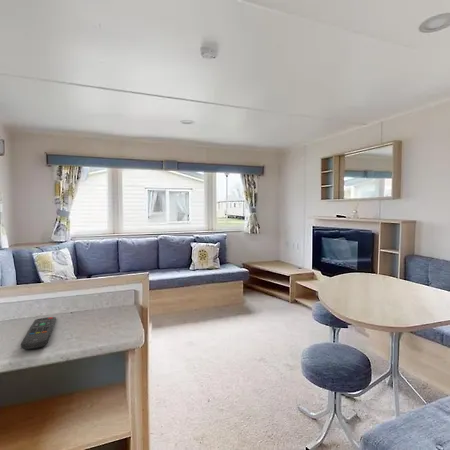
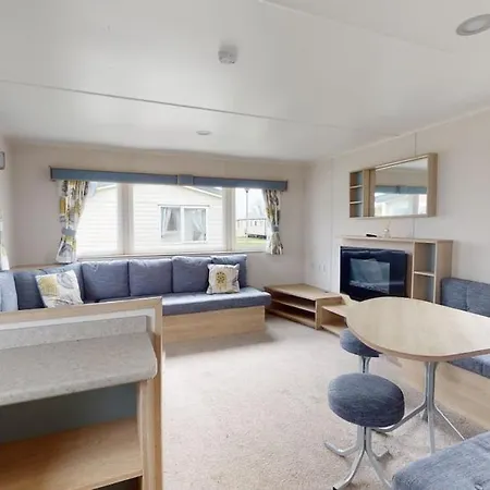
- remote control [20,316,57,350]
